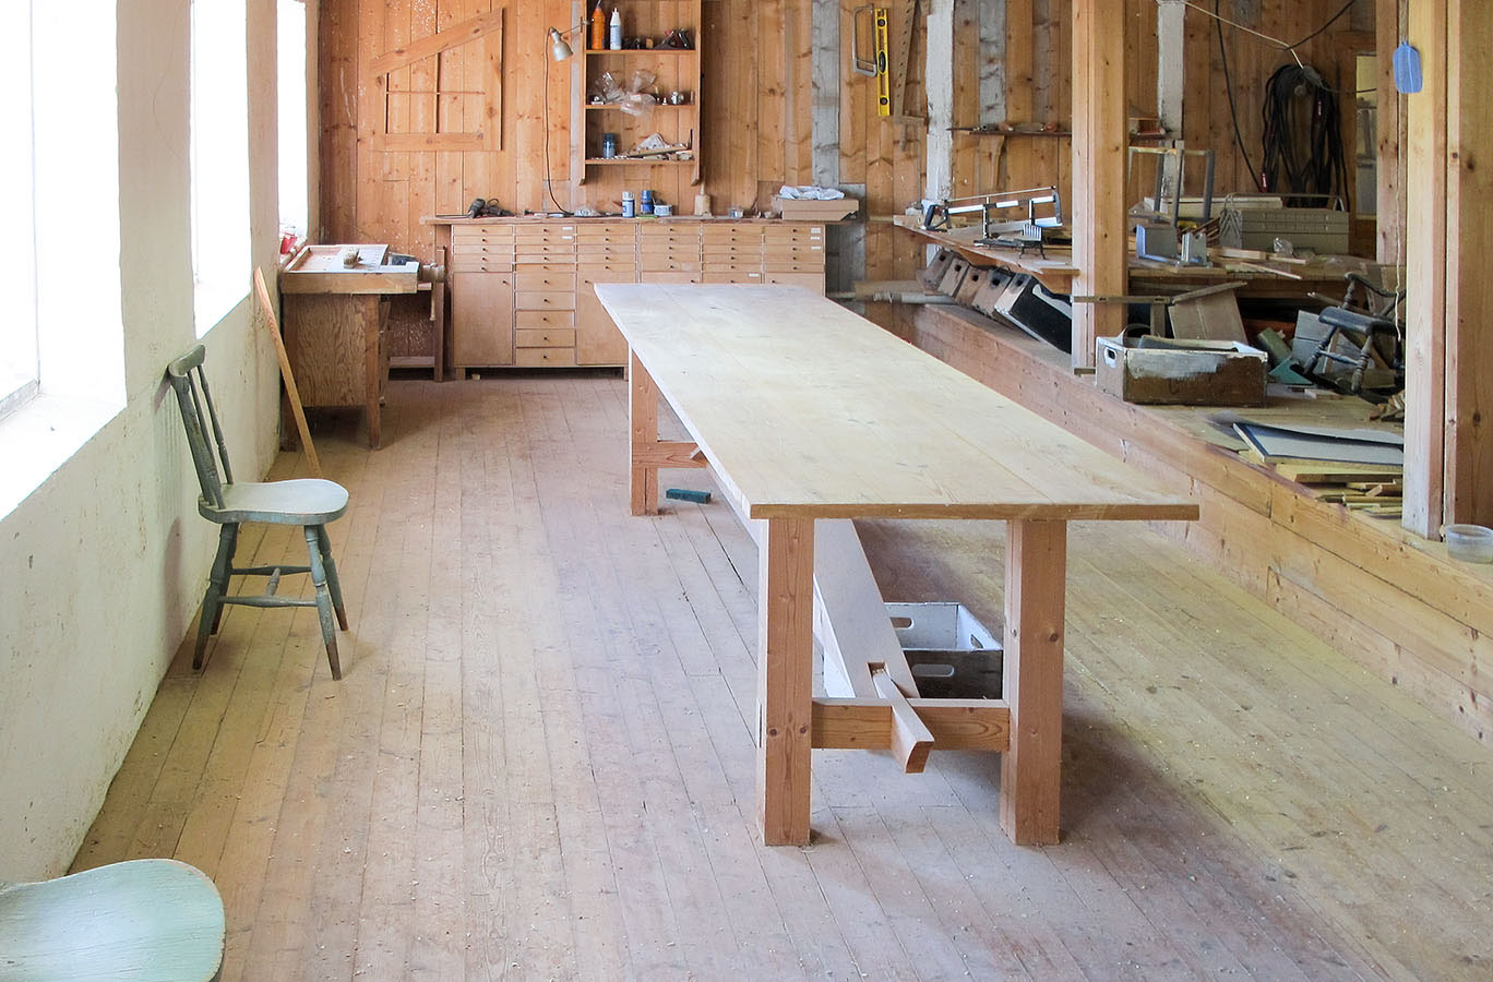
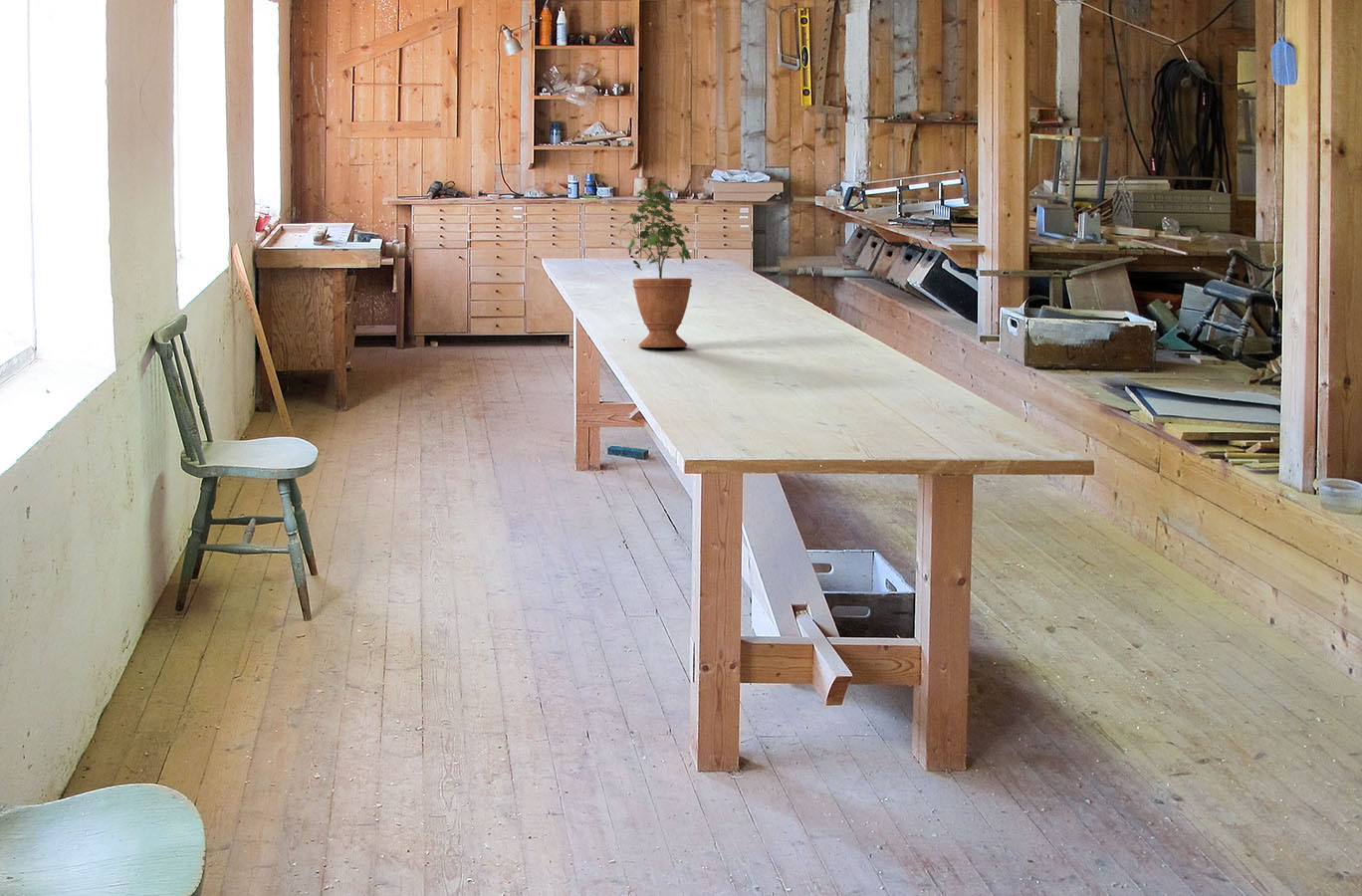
+ potted plant [618,176,693,348]
